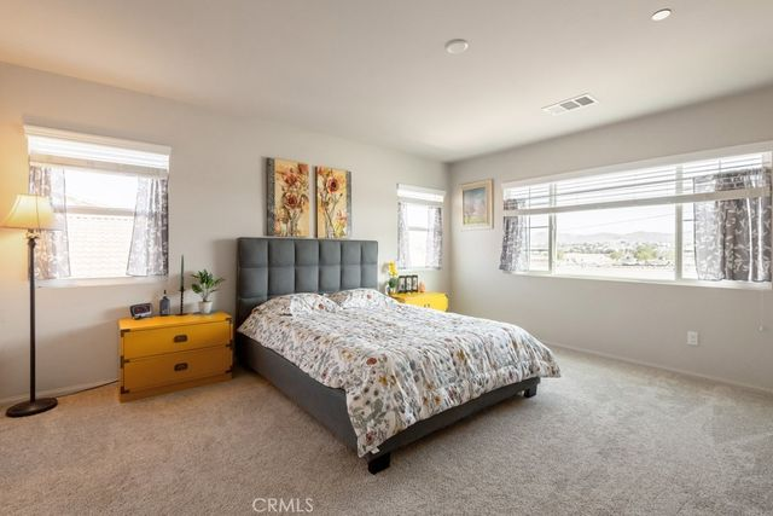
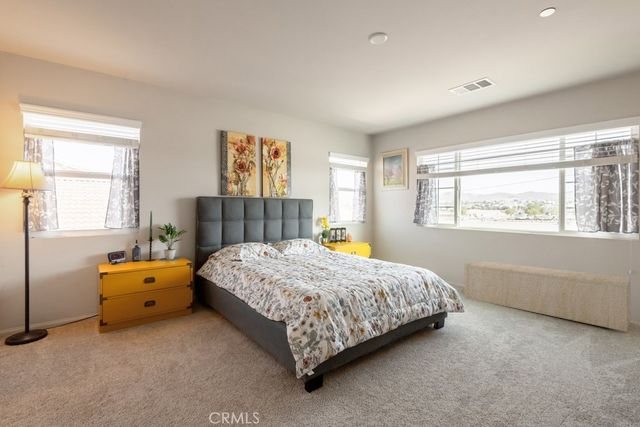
+ storage bench [463,259,632,332]
